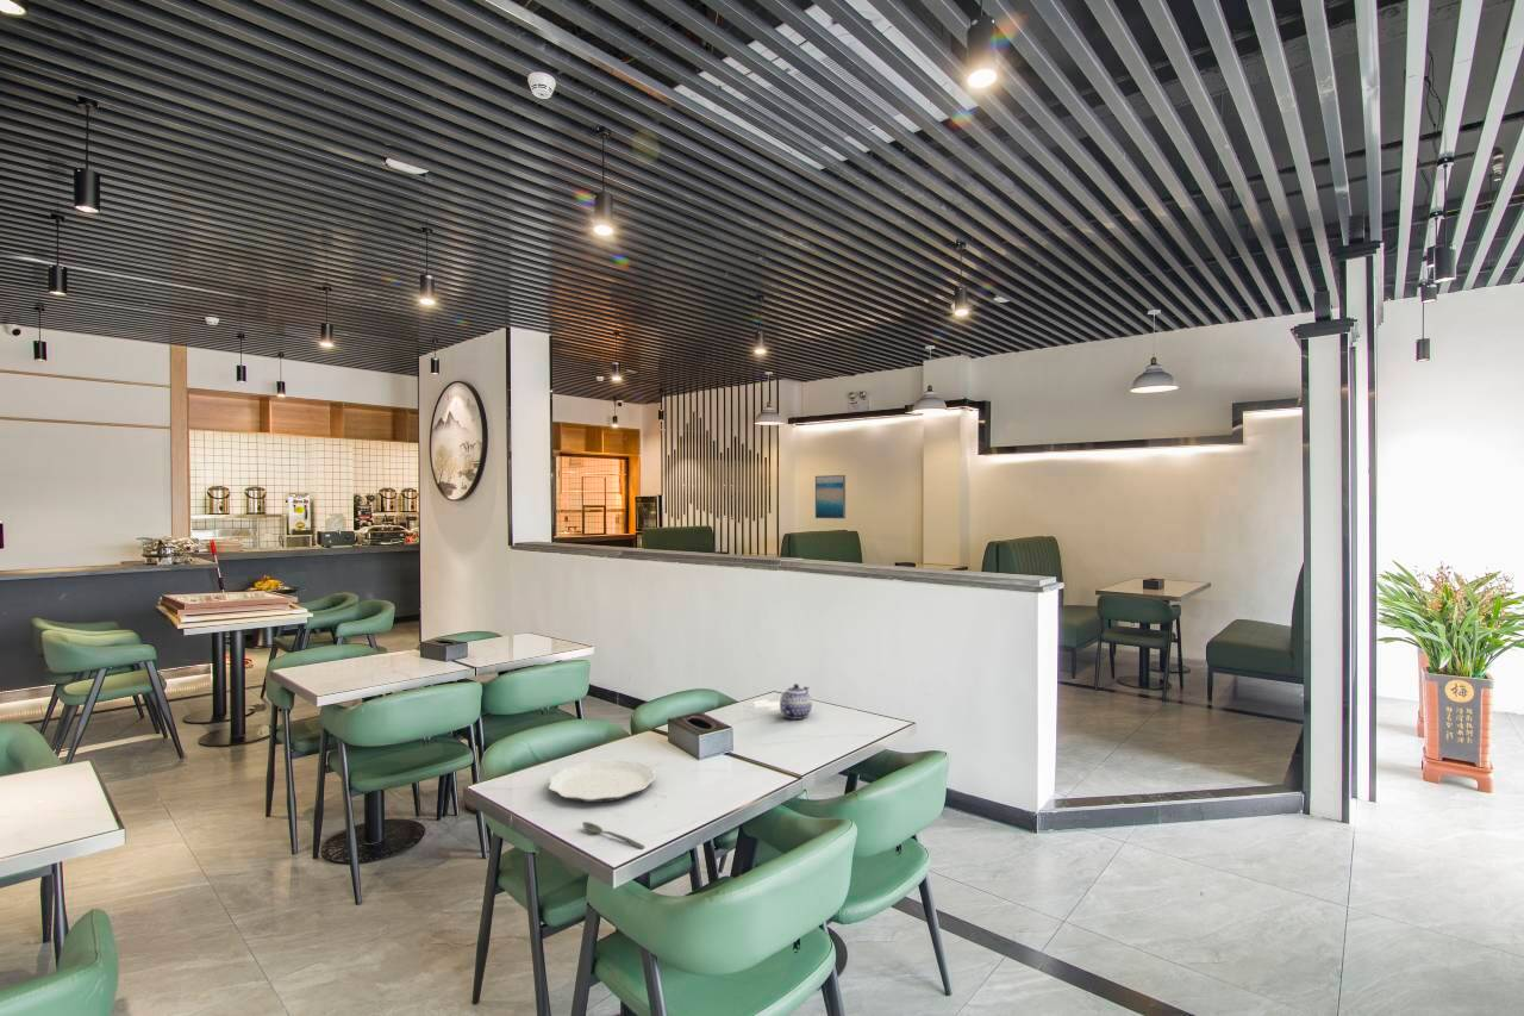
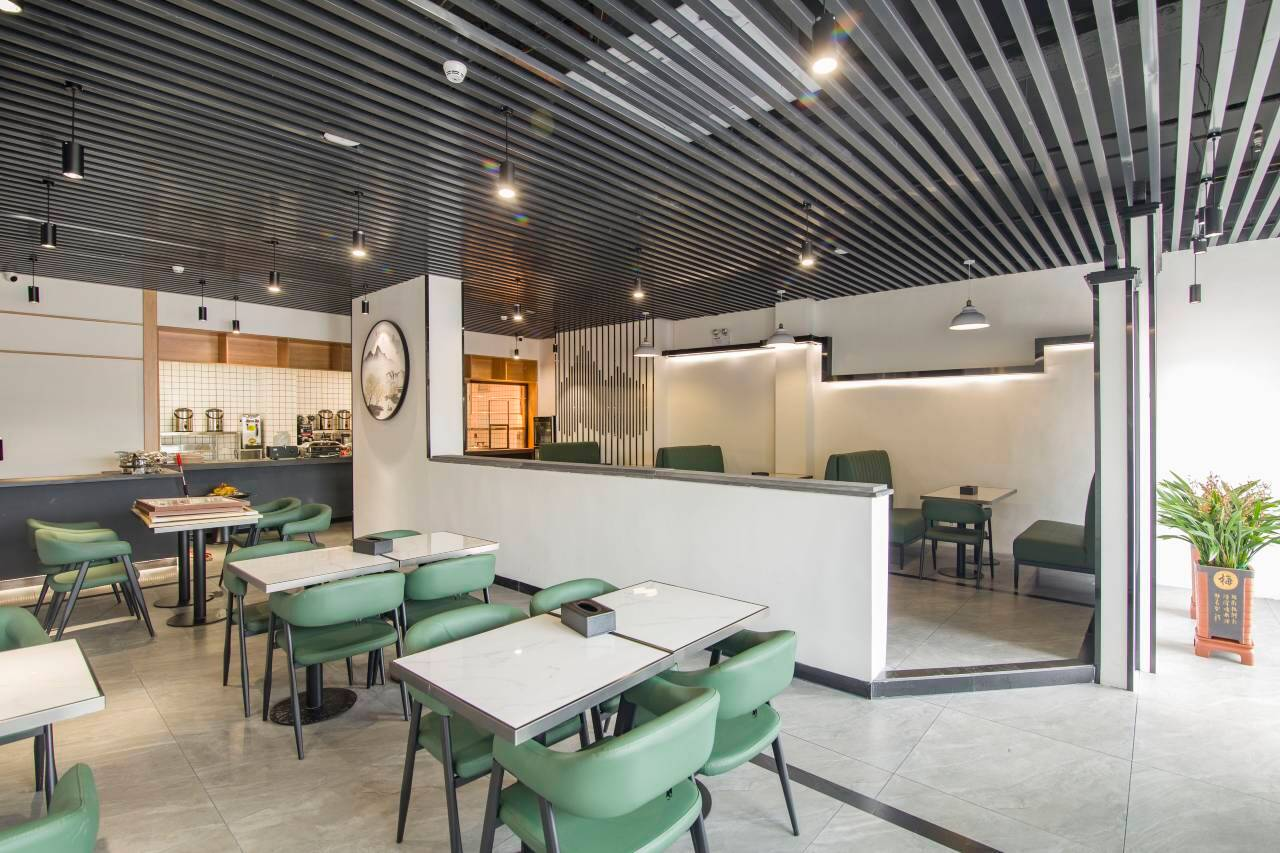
- spoon [581,821,647,849]
- teapot [779,682,813,721]
- plate [548,759,657,804]
- wall art [814,474,847,519]
